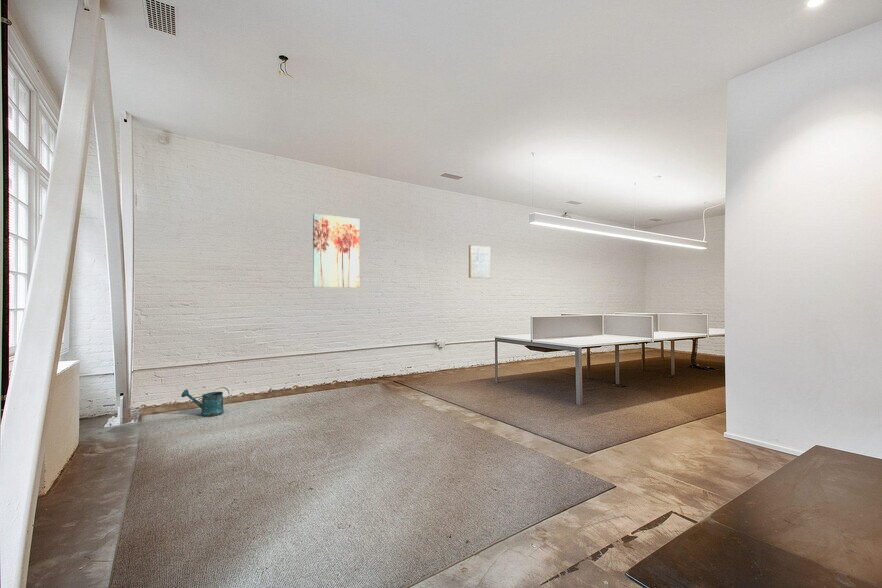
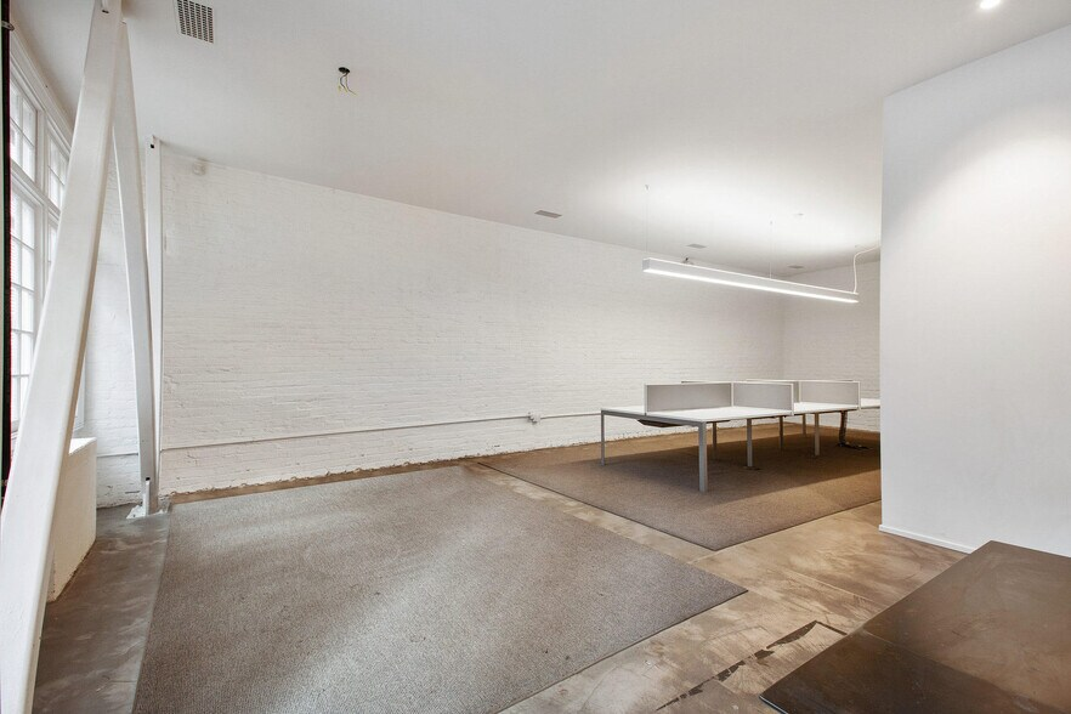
- wall art [468,244,492,280]
- wall art [312,213,361,289]
- watering can [180,386,230,418]
